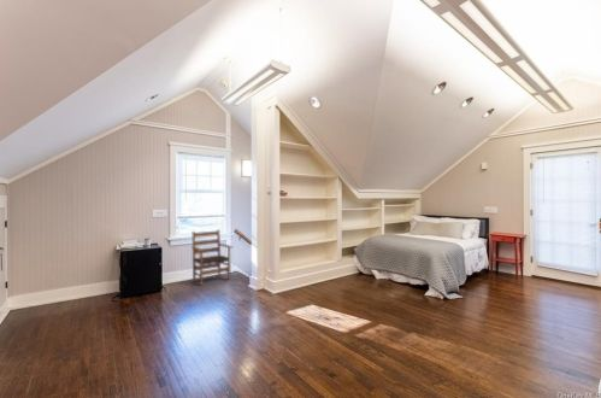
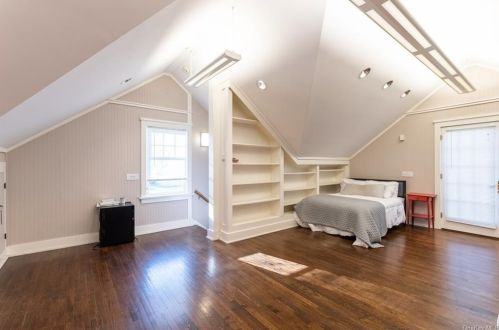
- armchair [190,228,234,287]
